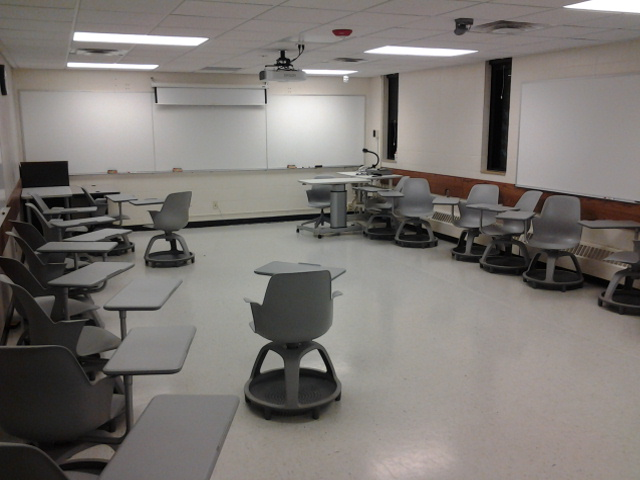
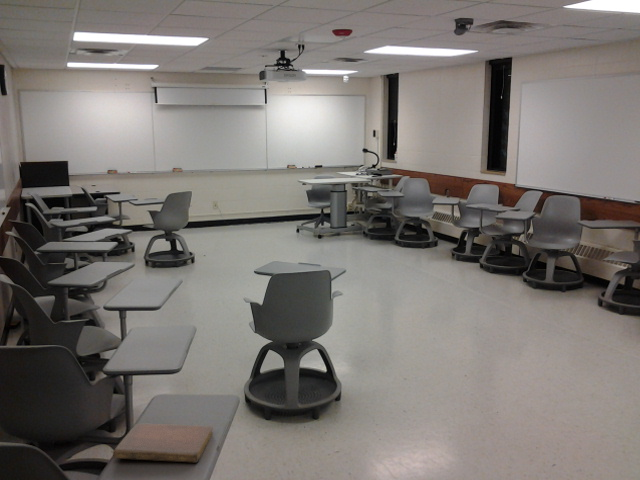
+ notebook [112,423,214,464]
